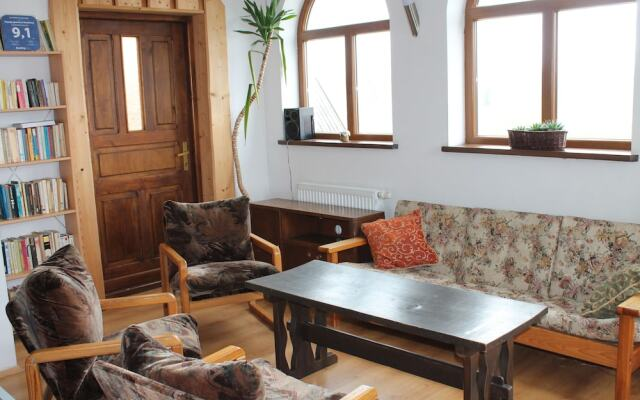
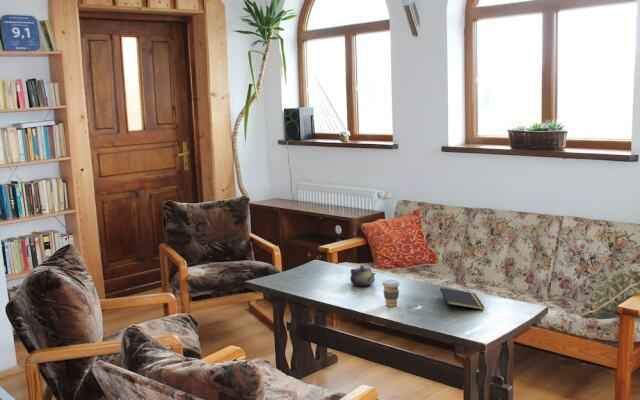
+ teapot [349,265,377,287]
+ notepad [439,287,485,312]
+ coffee cup [381,279,401,307]
